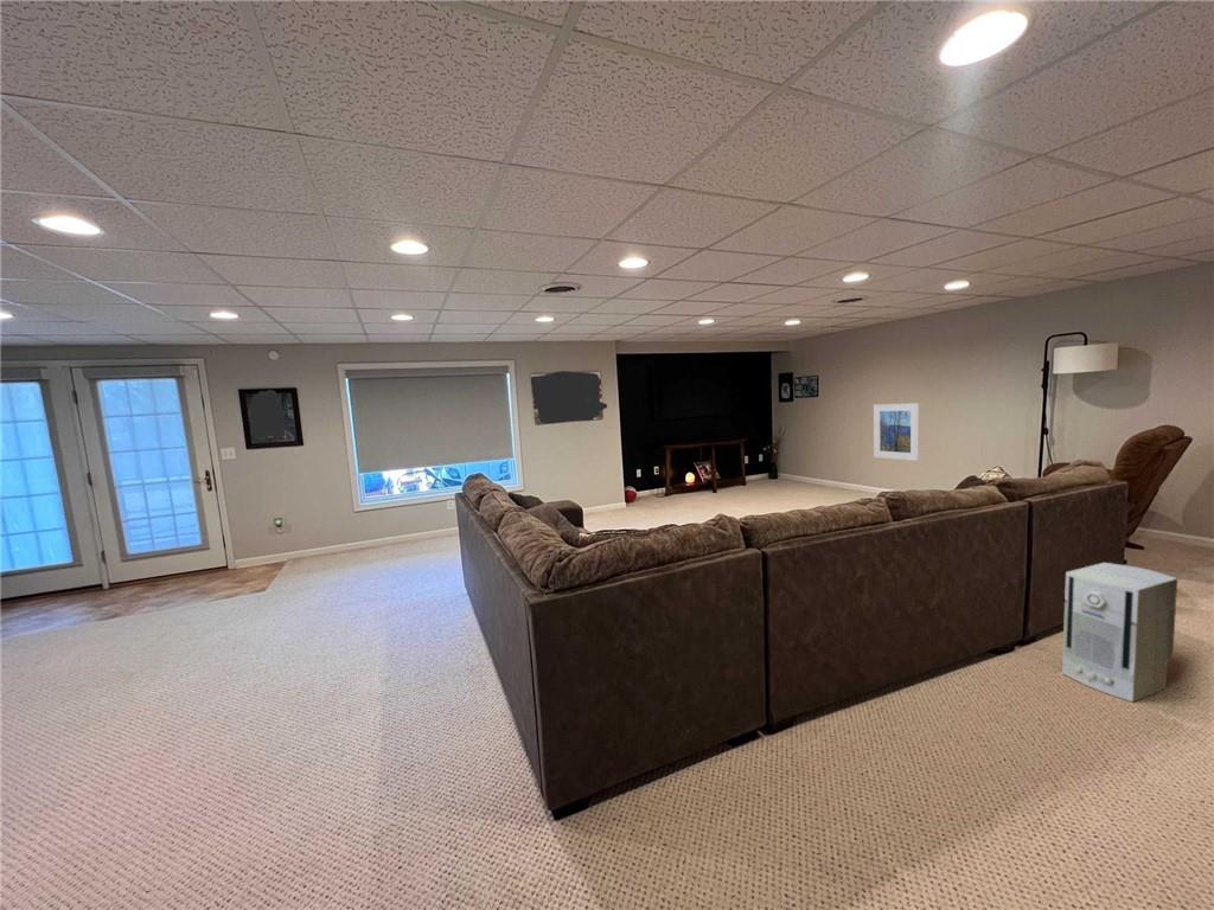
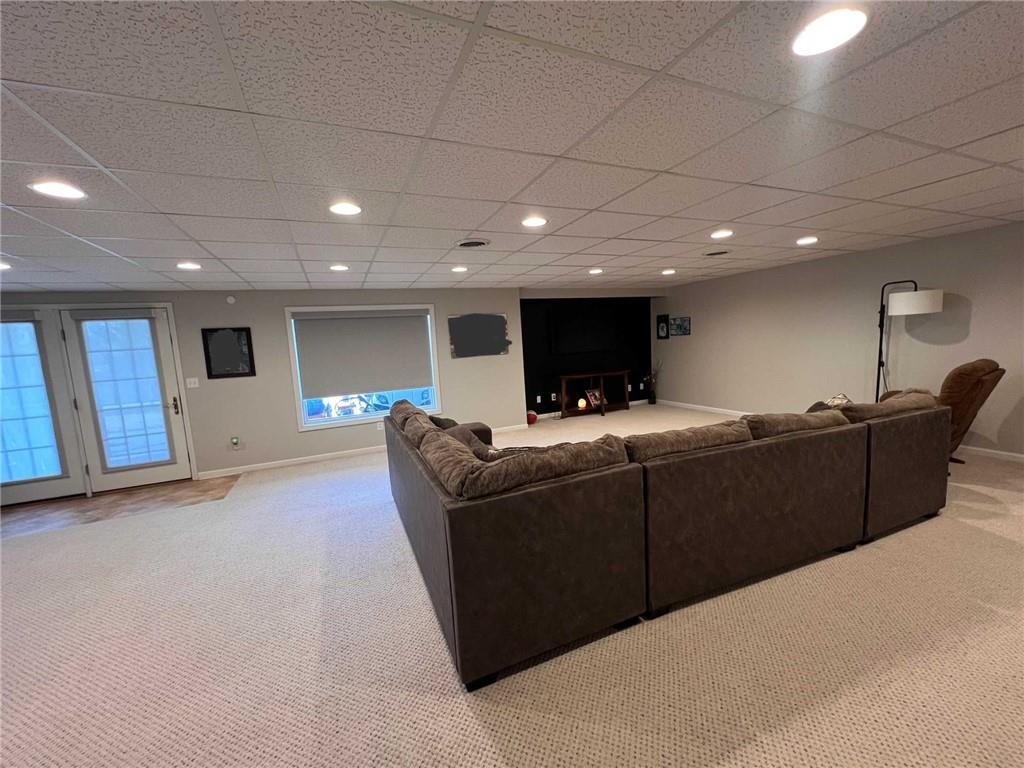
- air purifier [1061,562,1178,704]
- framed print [873,402,920,462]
